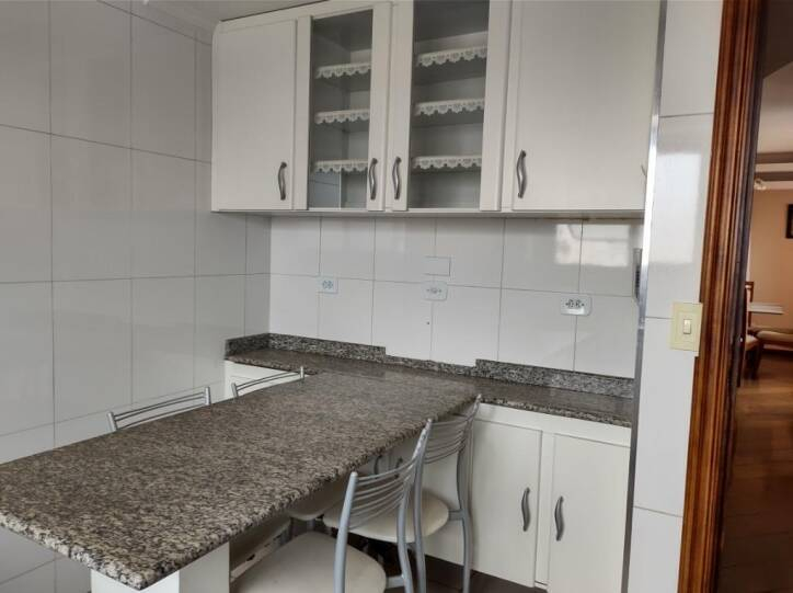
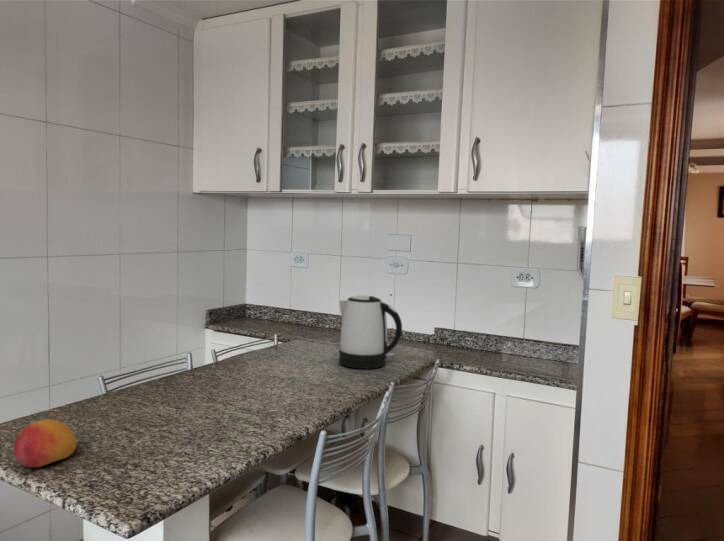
+ fruit [13,418,77,468]
+ kettle [338,294,403,370]
